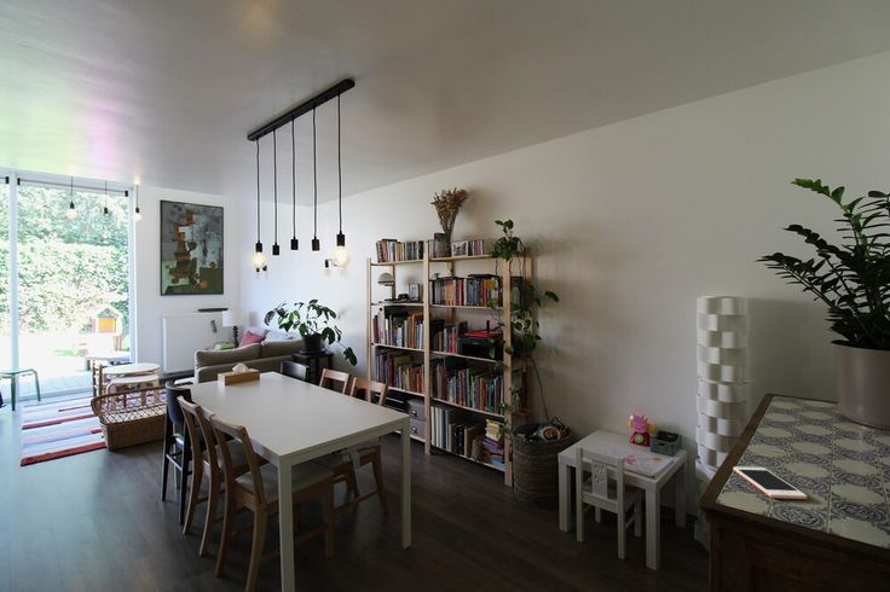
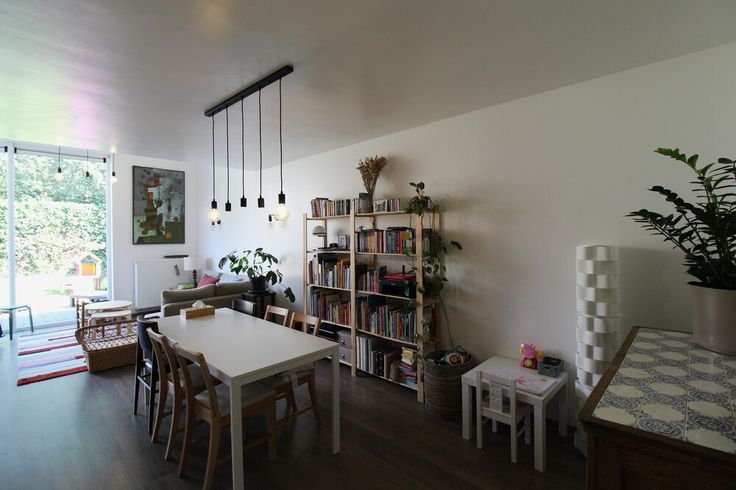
- cell phone [732,466,808,500]
